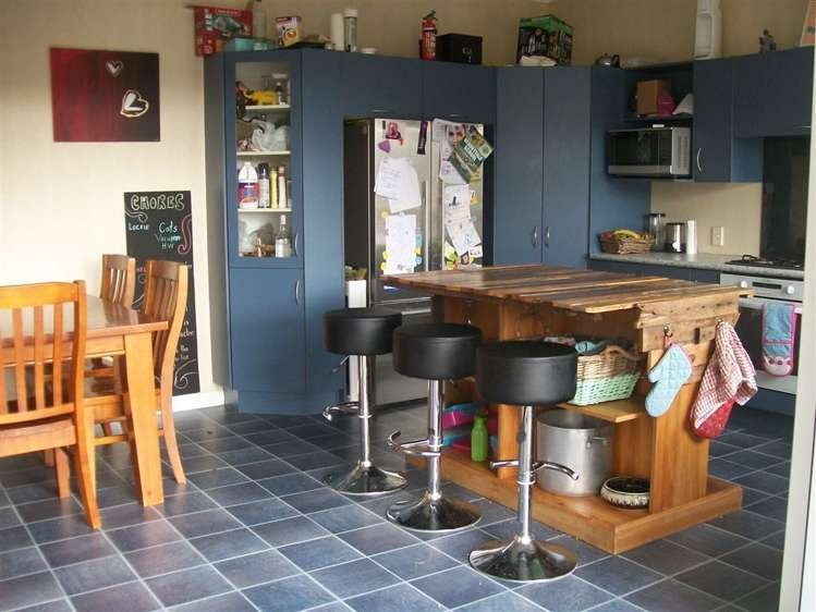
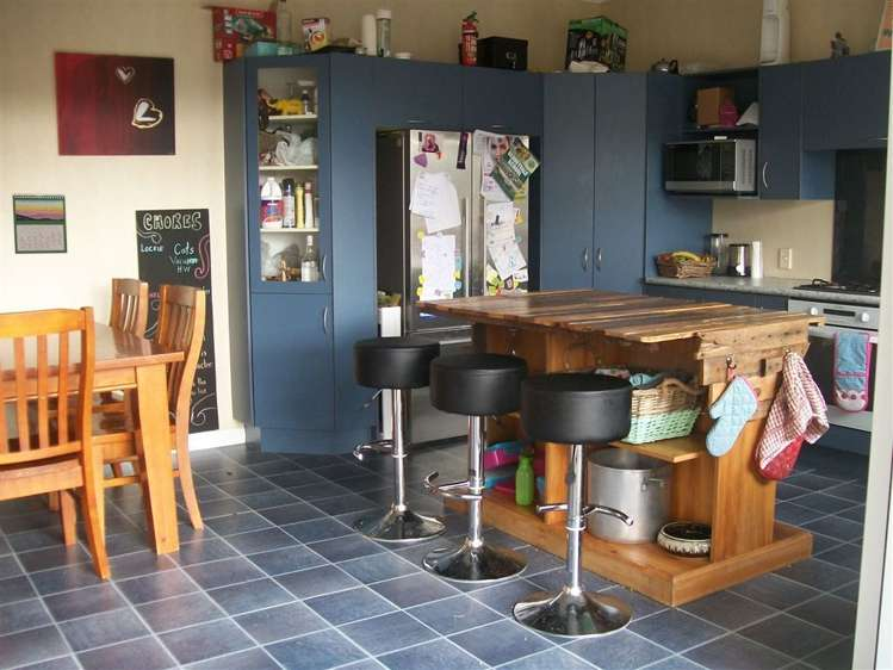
+ calendar [11,192,68,255]
